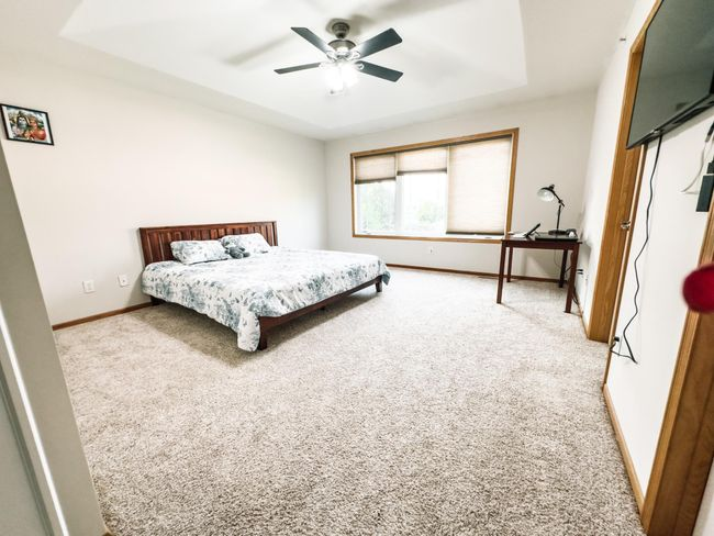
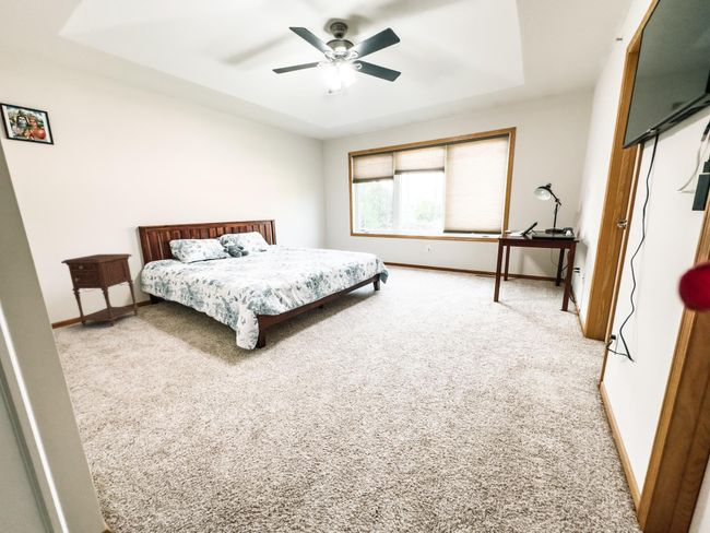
+ nightstand [60,252,142,328]
